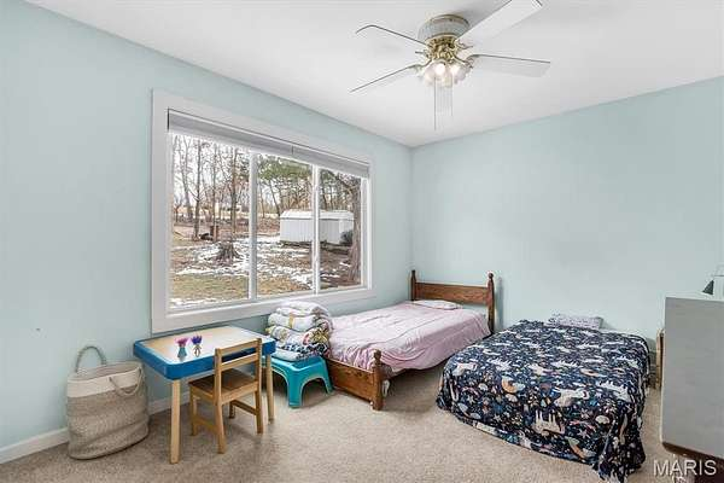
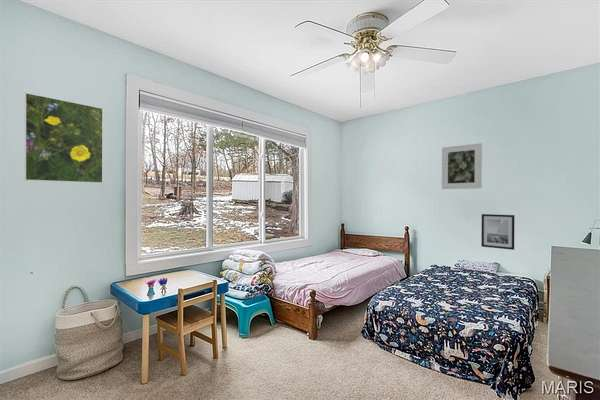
+ wall art [480,213,516,251]
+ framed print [24,92,104,184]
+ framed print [441,142,483,190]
